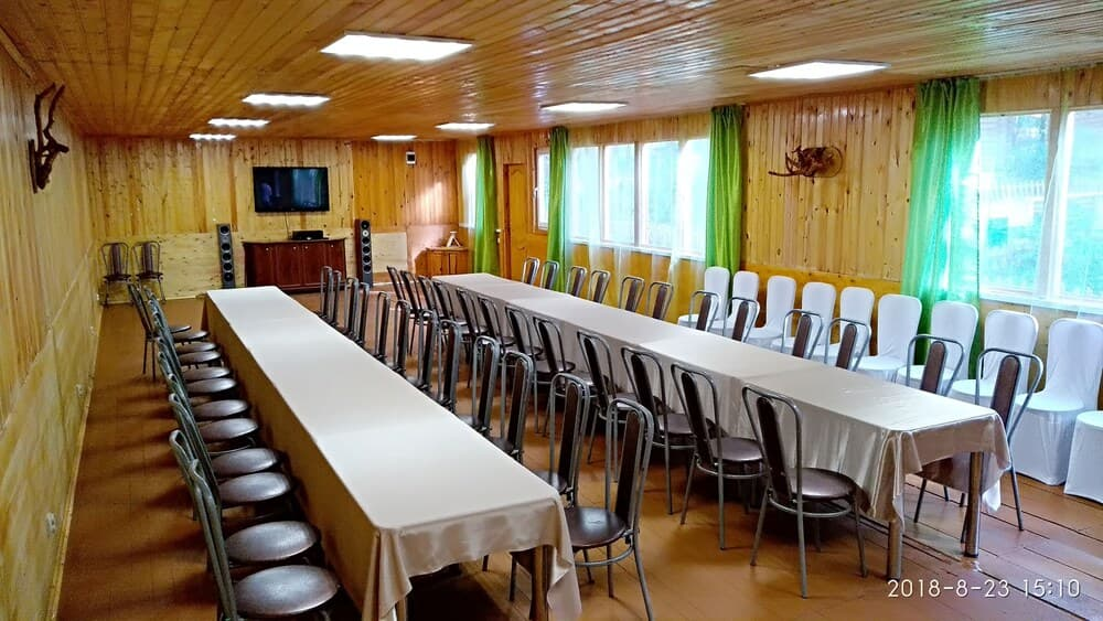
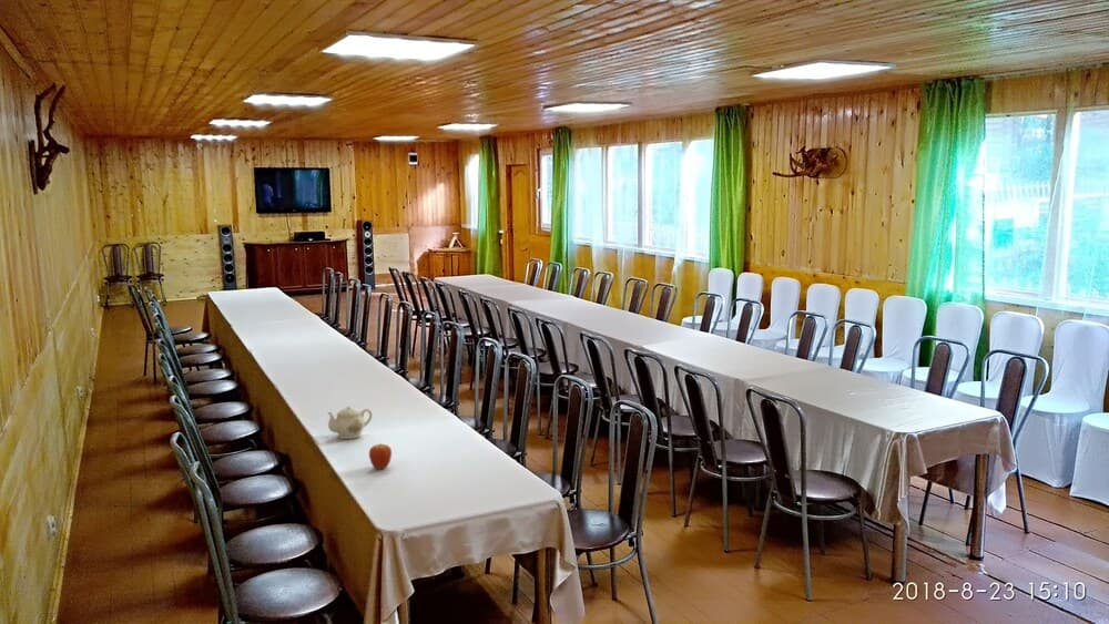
+ teapot [327,405,374,440]
+ fruit [368,441,393,470]
